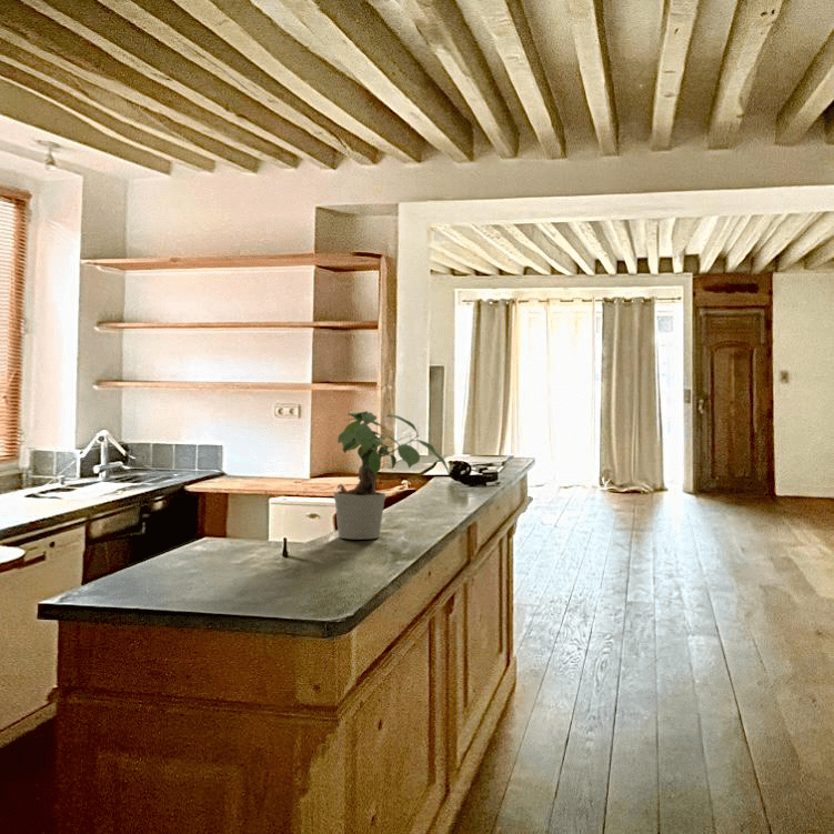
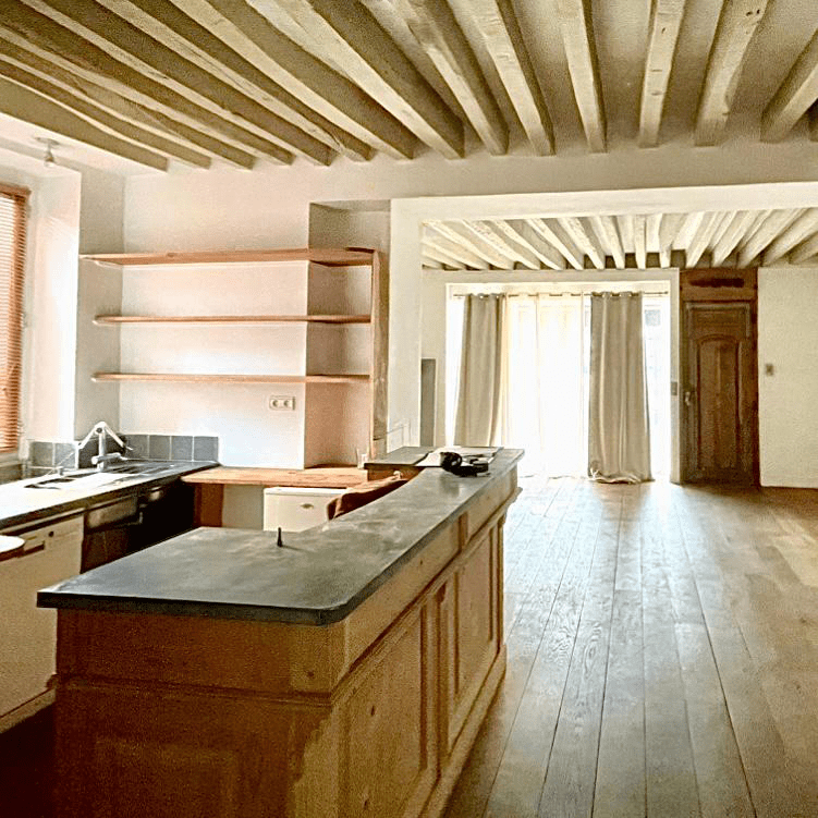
- potted plant [332,410,450,541]
